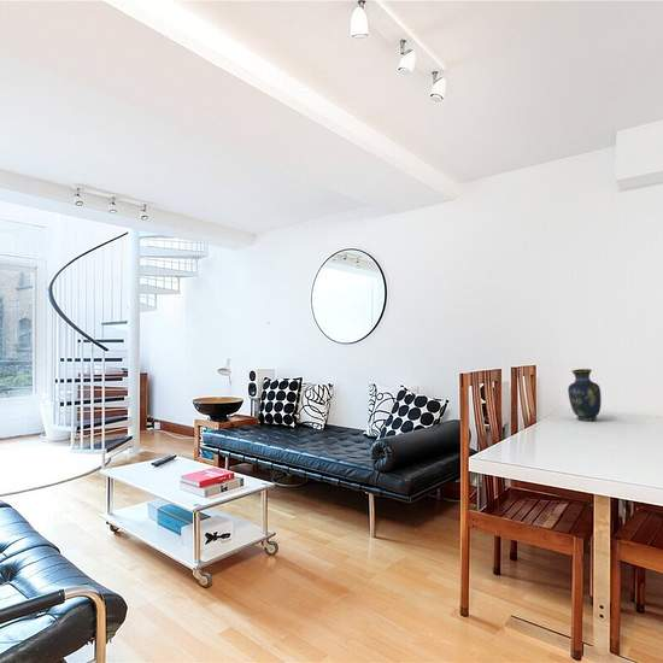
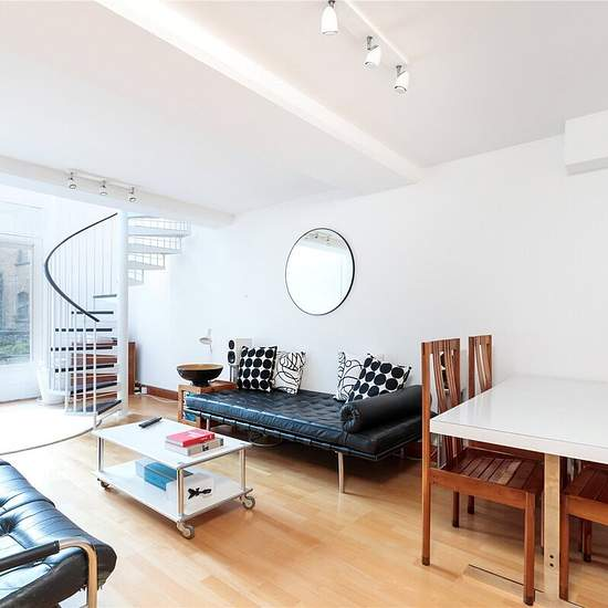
- vase [567,368,603,422]
